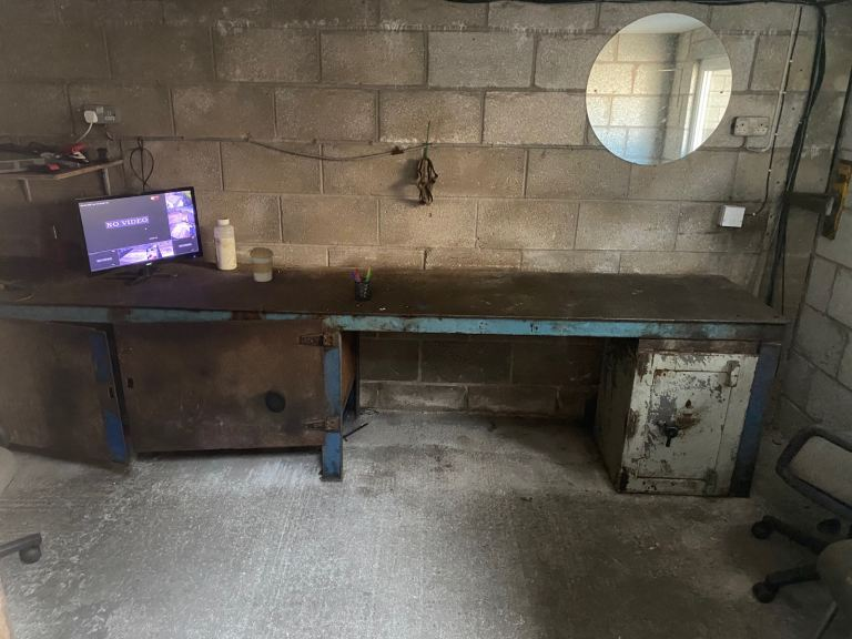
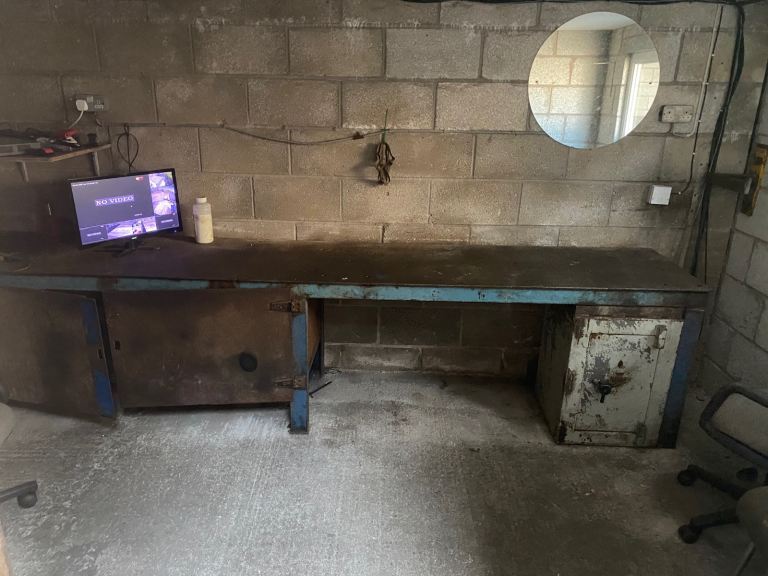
- pen holder [349,266,373,302]
- coffee cup [248,246,274,283]
